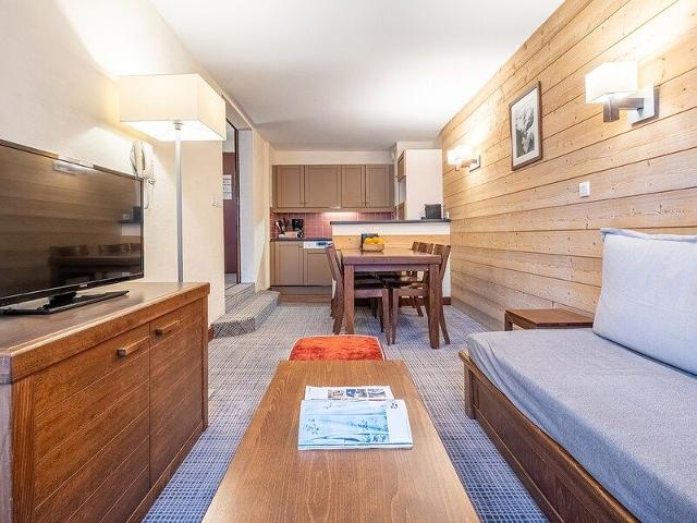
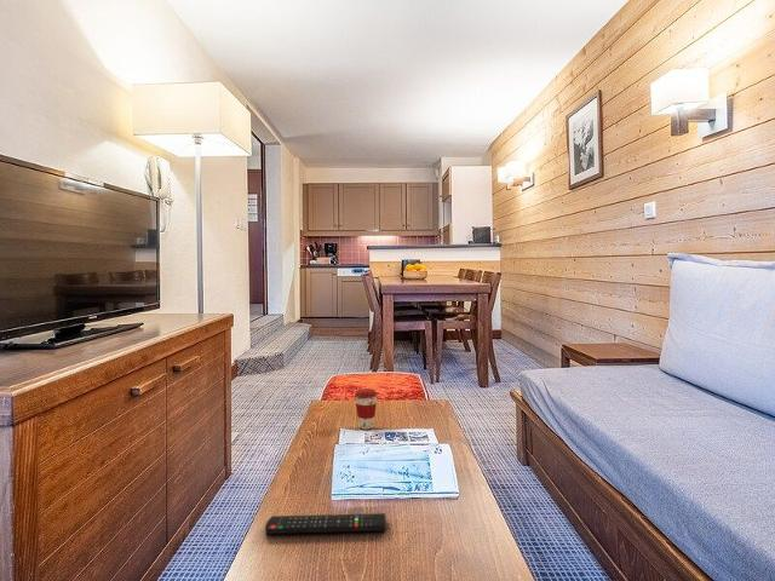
+ coffee cup [354,387,378,430]
+ remote control [264,512,388,535]
